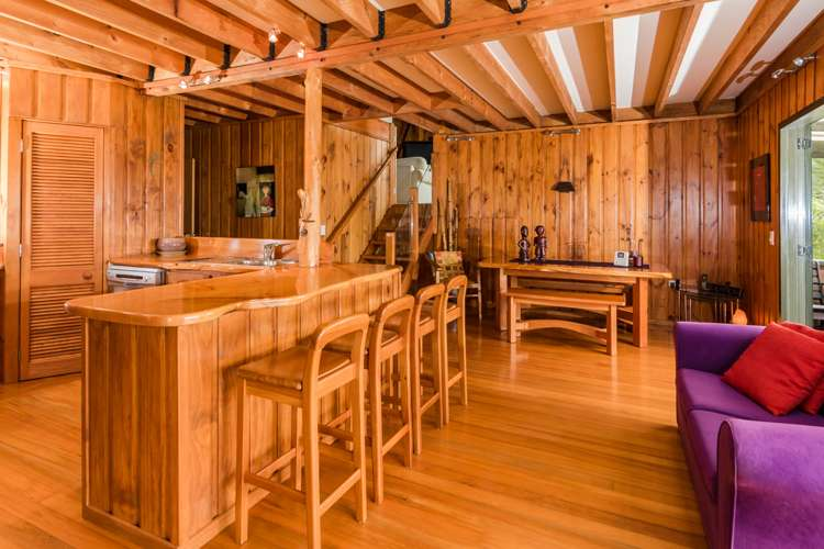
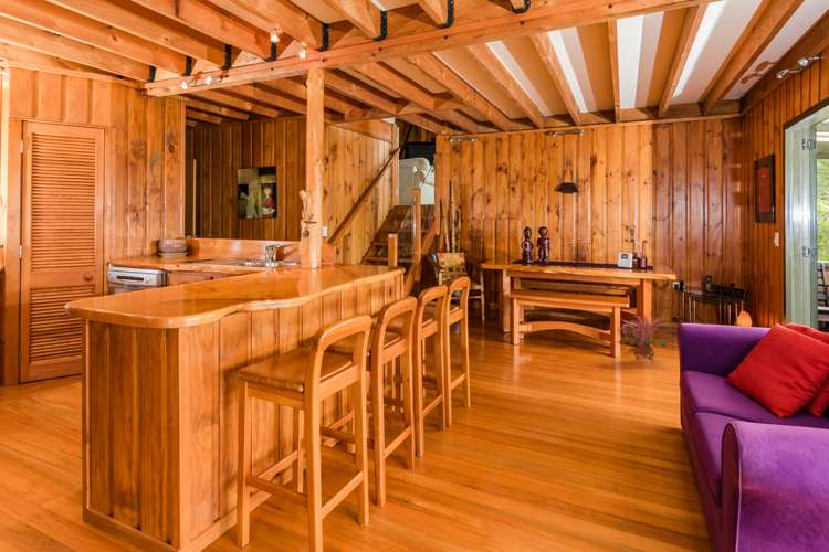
+ decorative plant [617,312,670,363]
